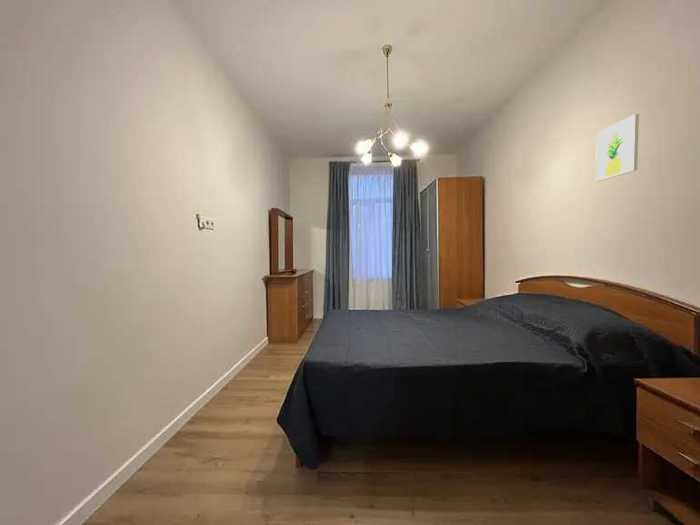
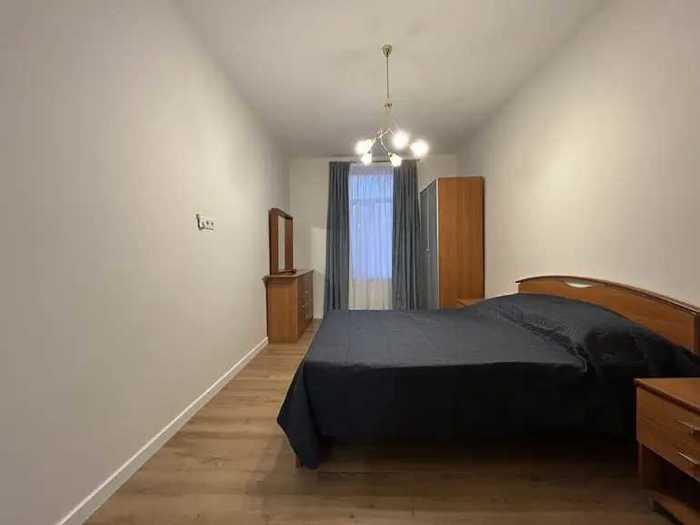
- wall art [595,113,640,182]
